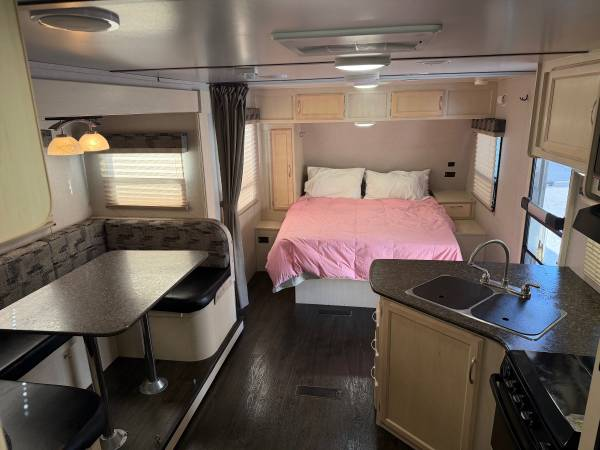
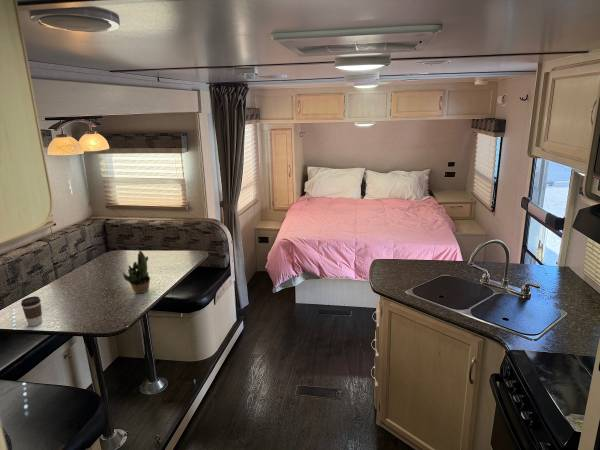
+ coffee cup [20,295,44,327]
+ succulent plant [122,250,151,294]
